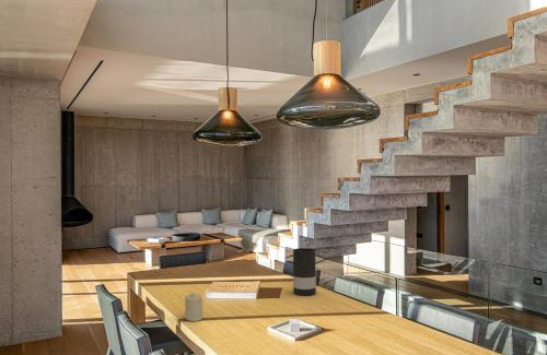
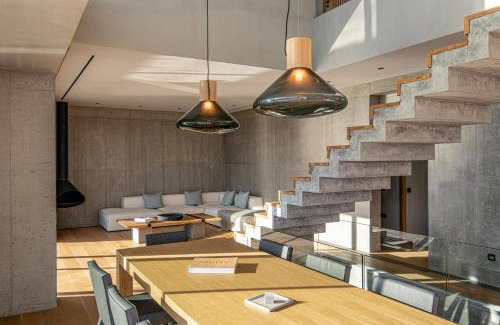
- candle [184,291,203,322]
- vase [292,247,317,297]
